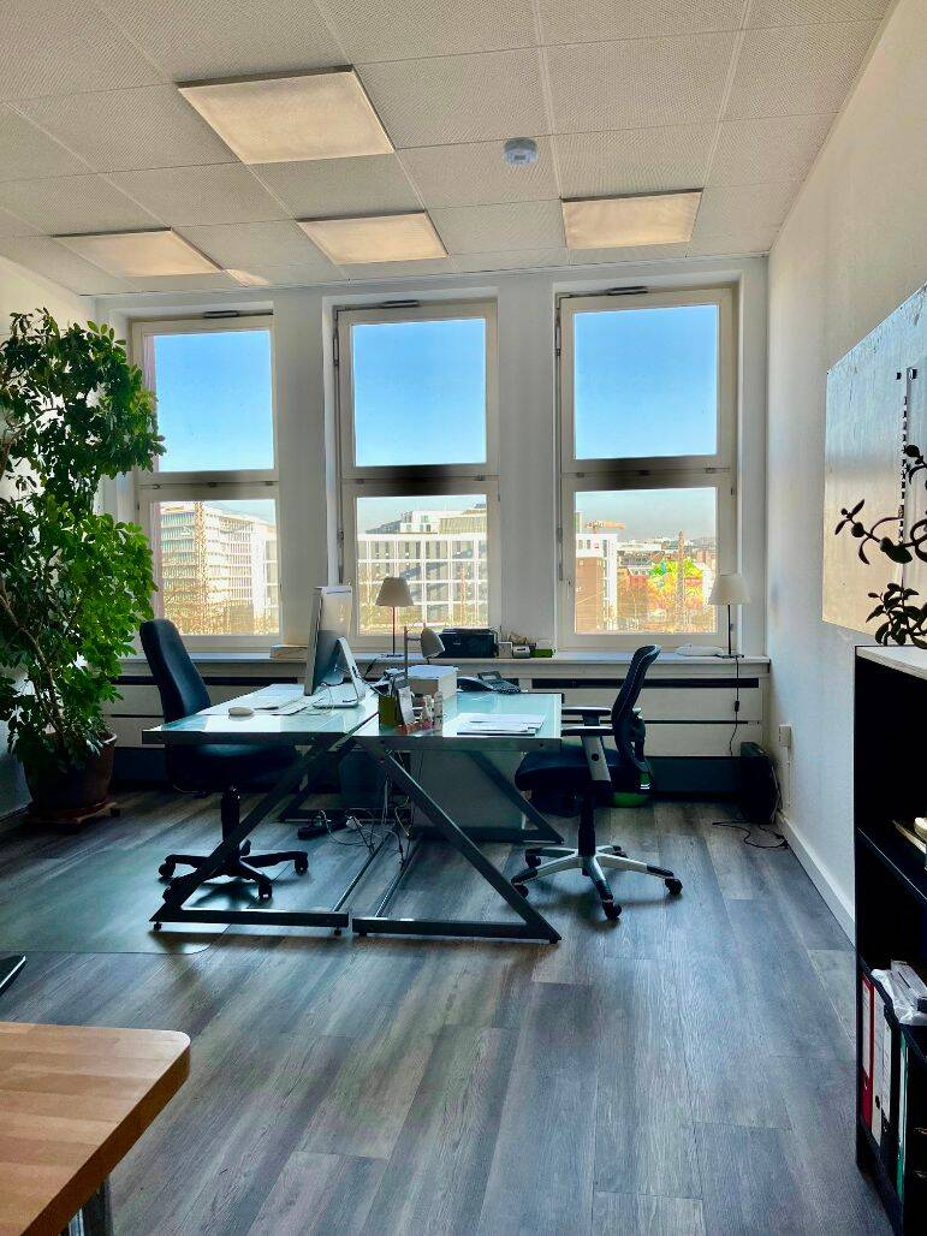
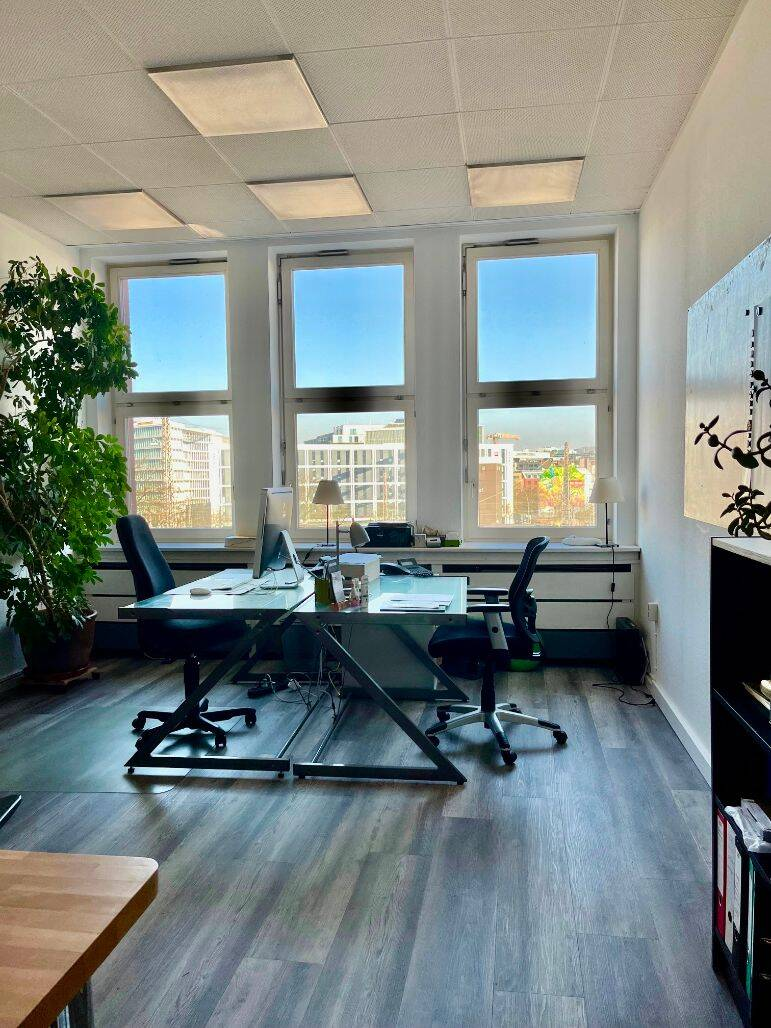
- smoke detector [501,136,539,167]
